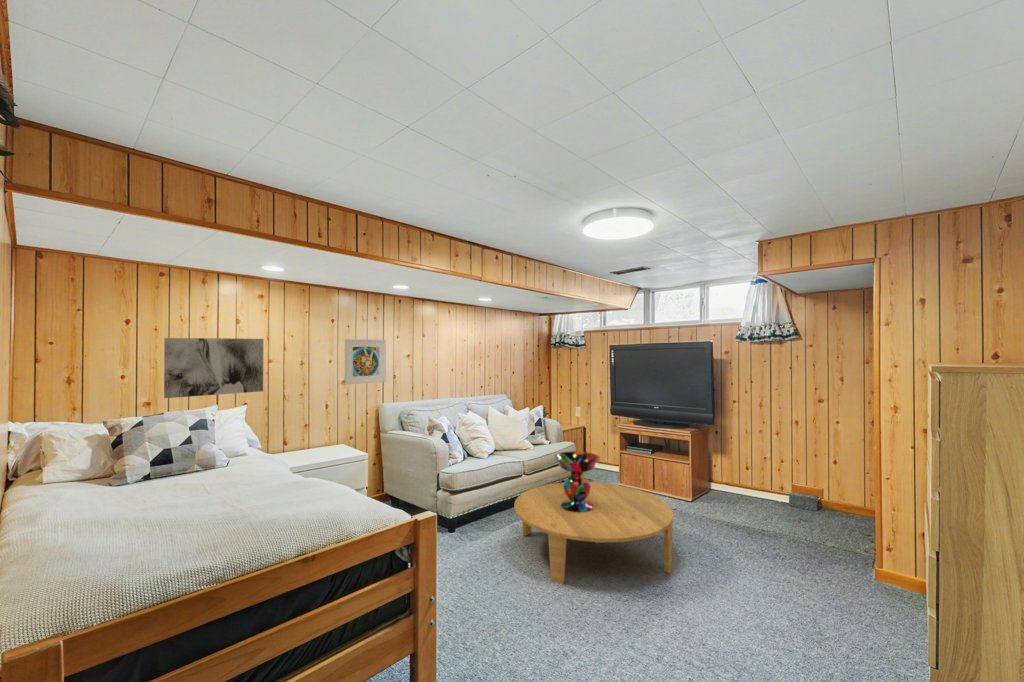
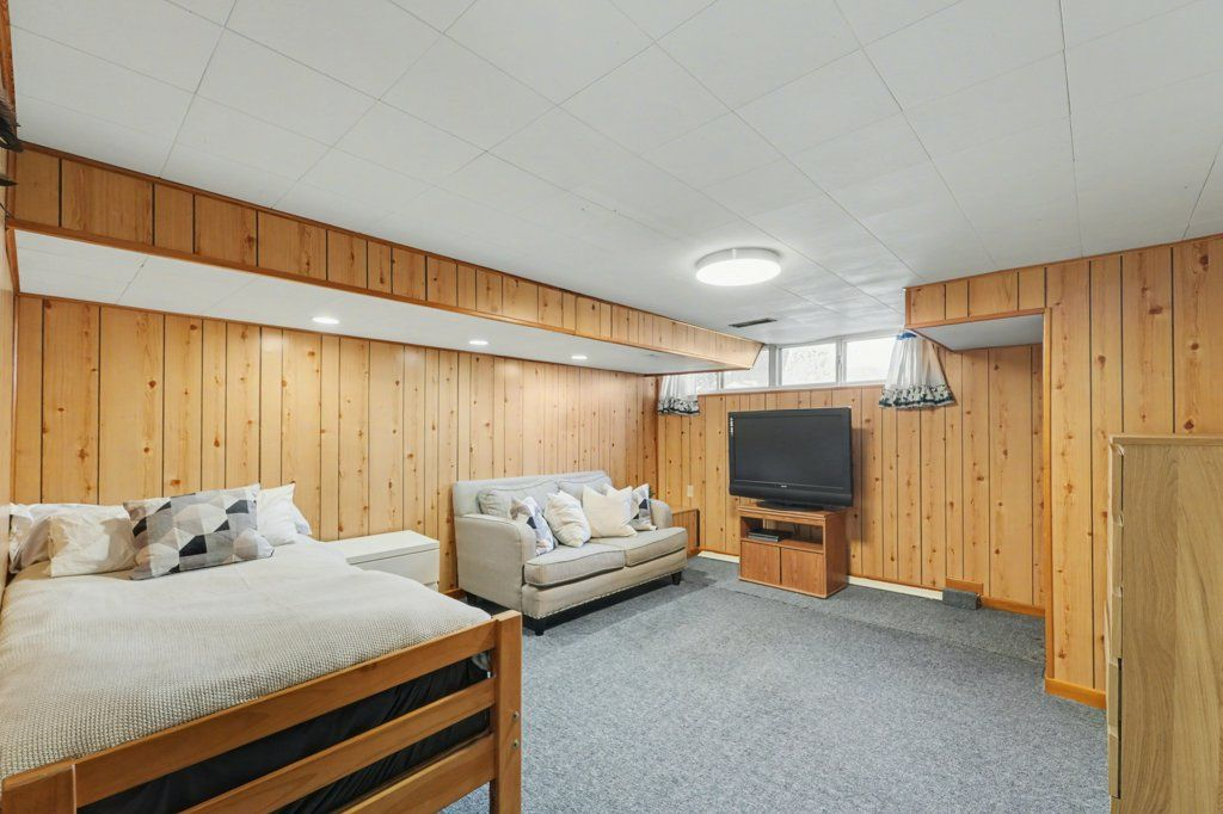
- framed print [344,338,387,385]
- wall art [163,337,264,399]
- decorative bowl [553,450,602,512]
- coffee table [513,481,674,585]
